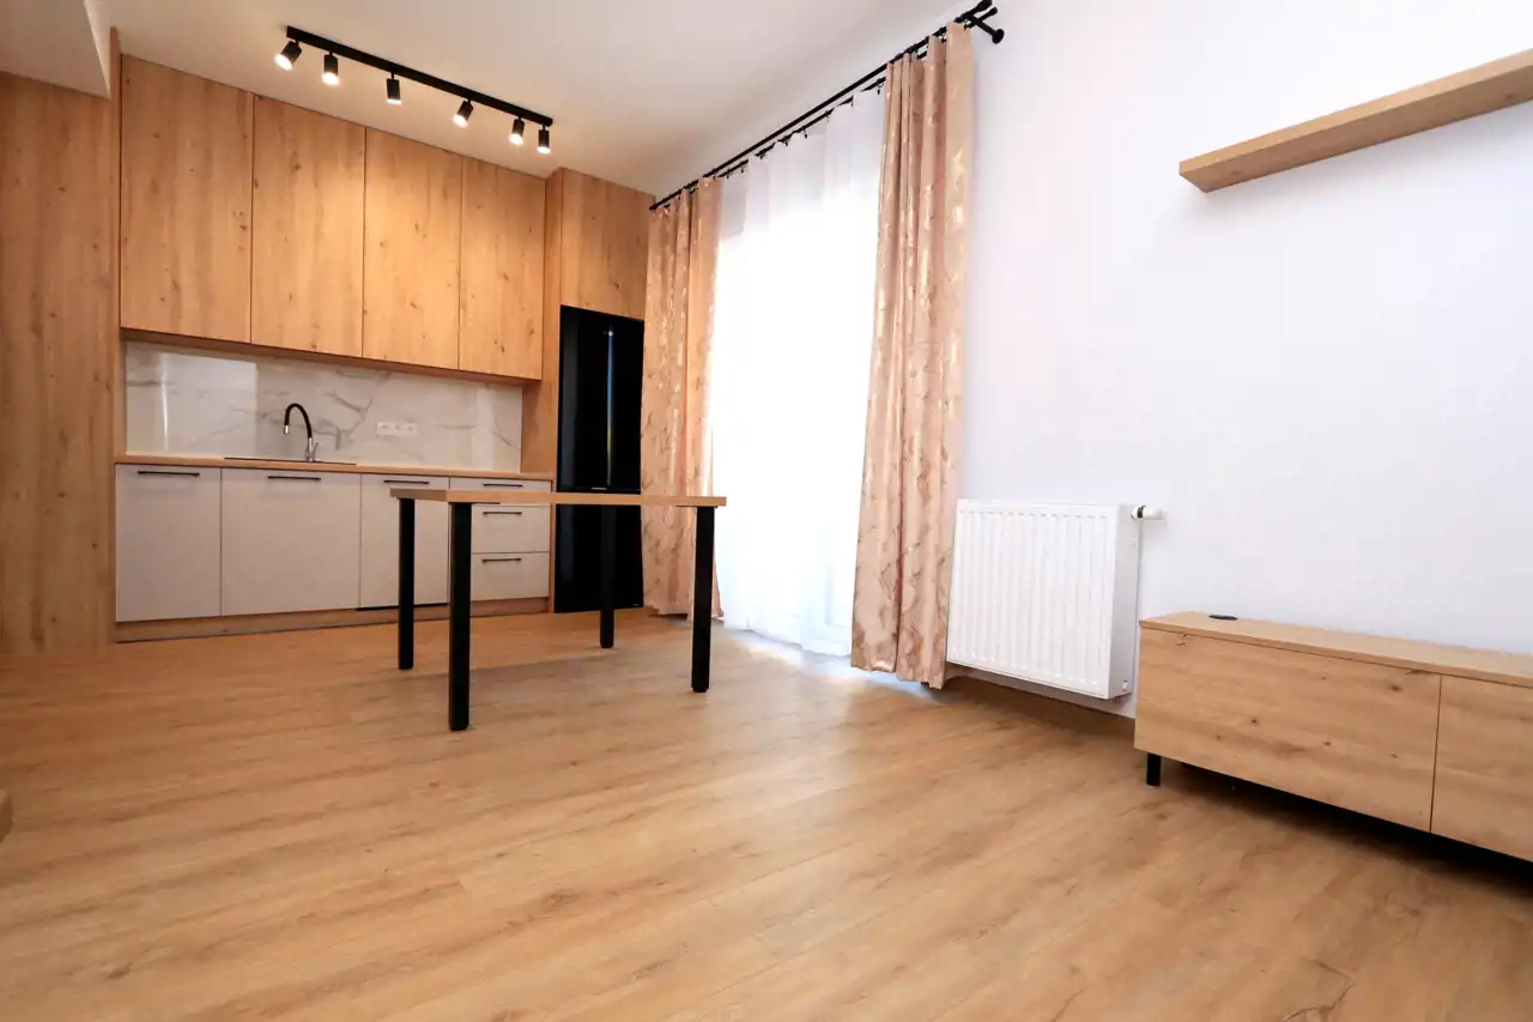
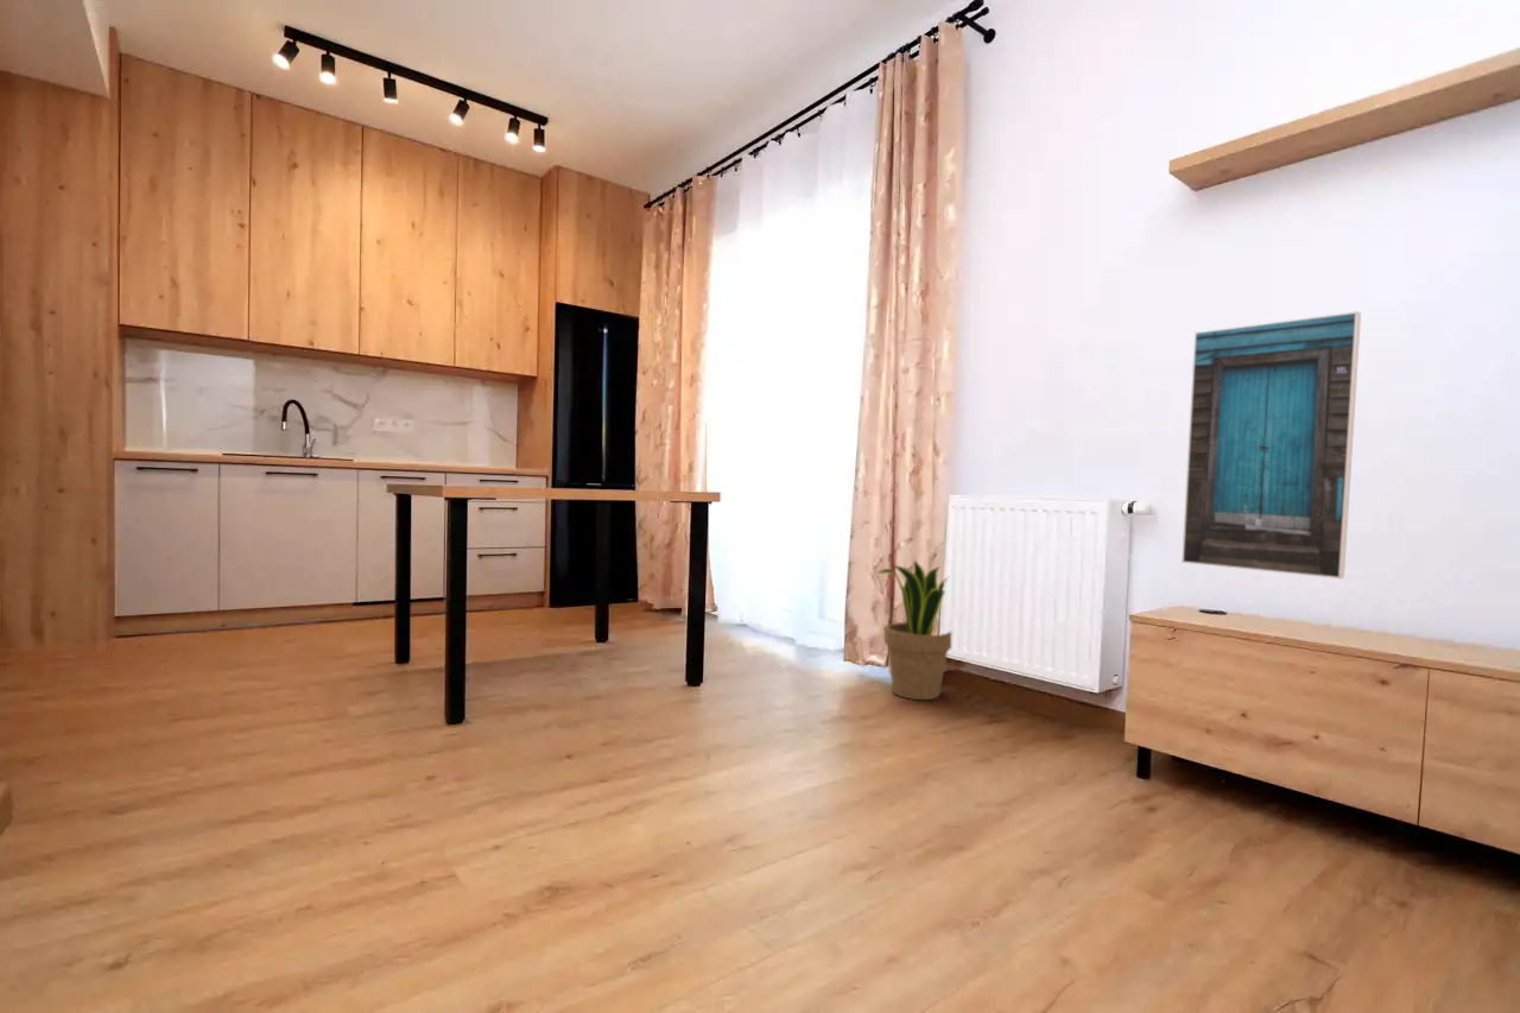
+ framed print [1180,310,1362,580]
+ potted plant [876,559,954,701]
